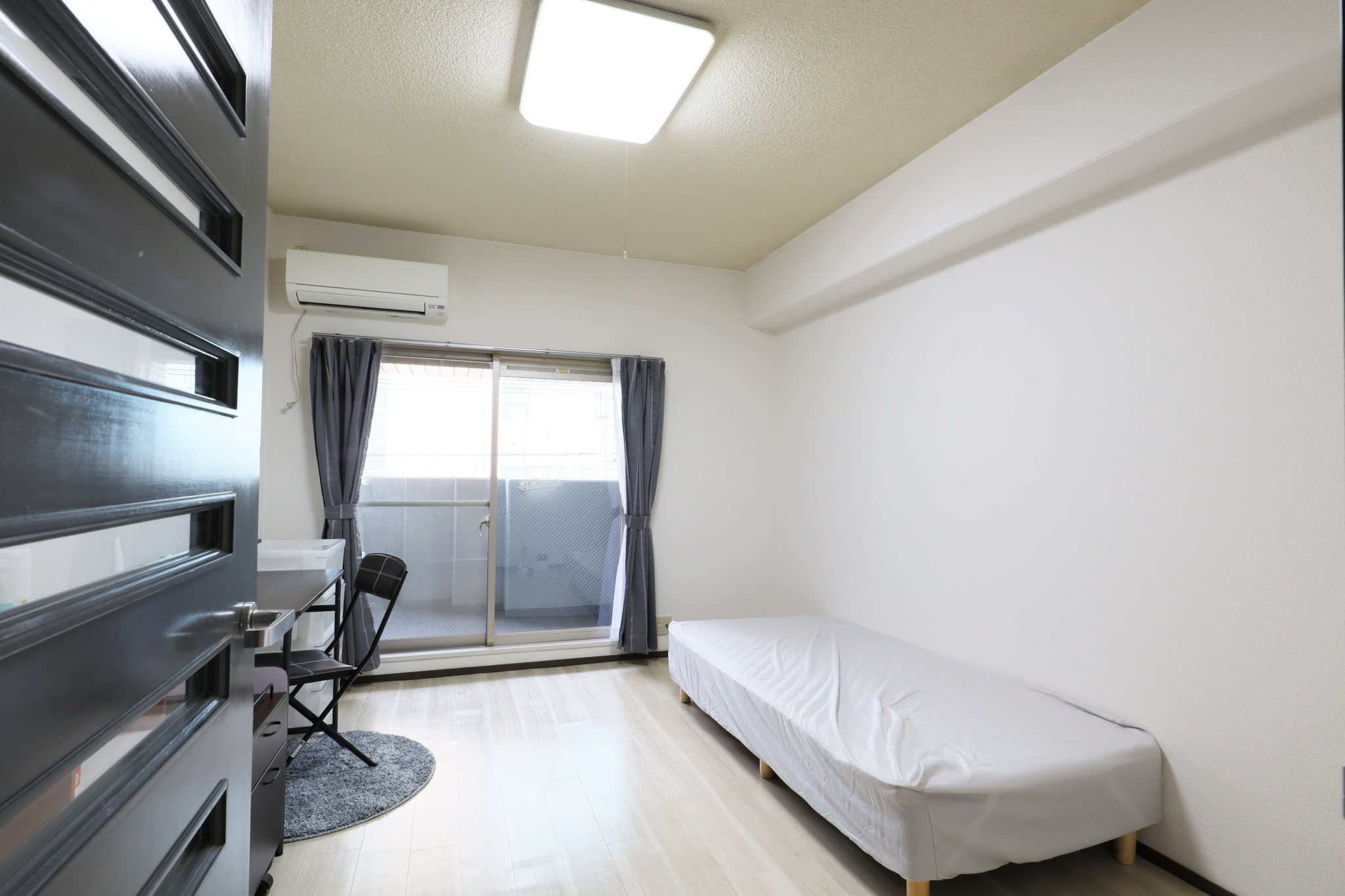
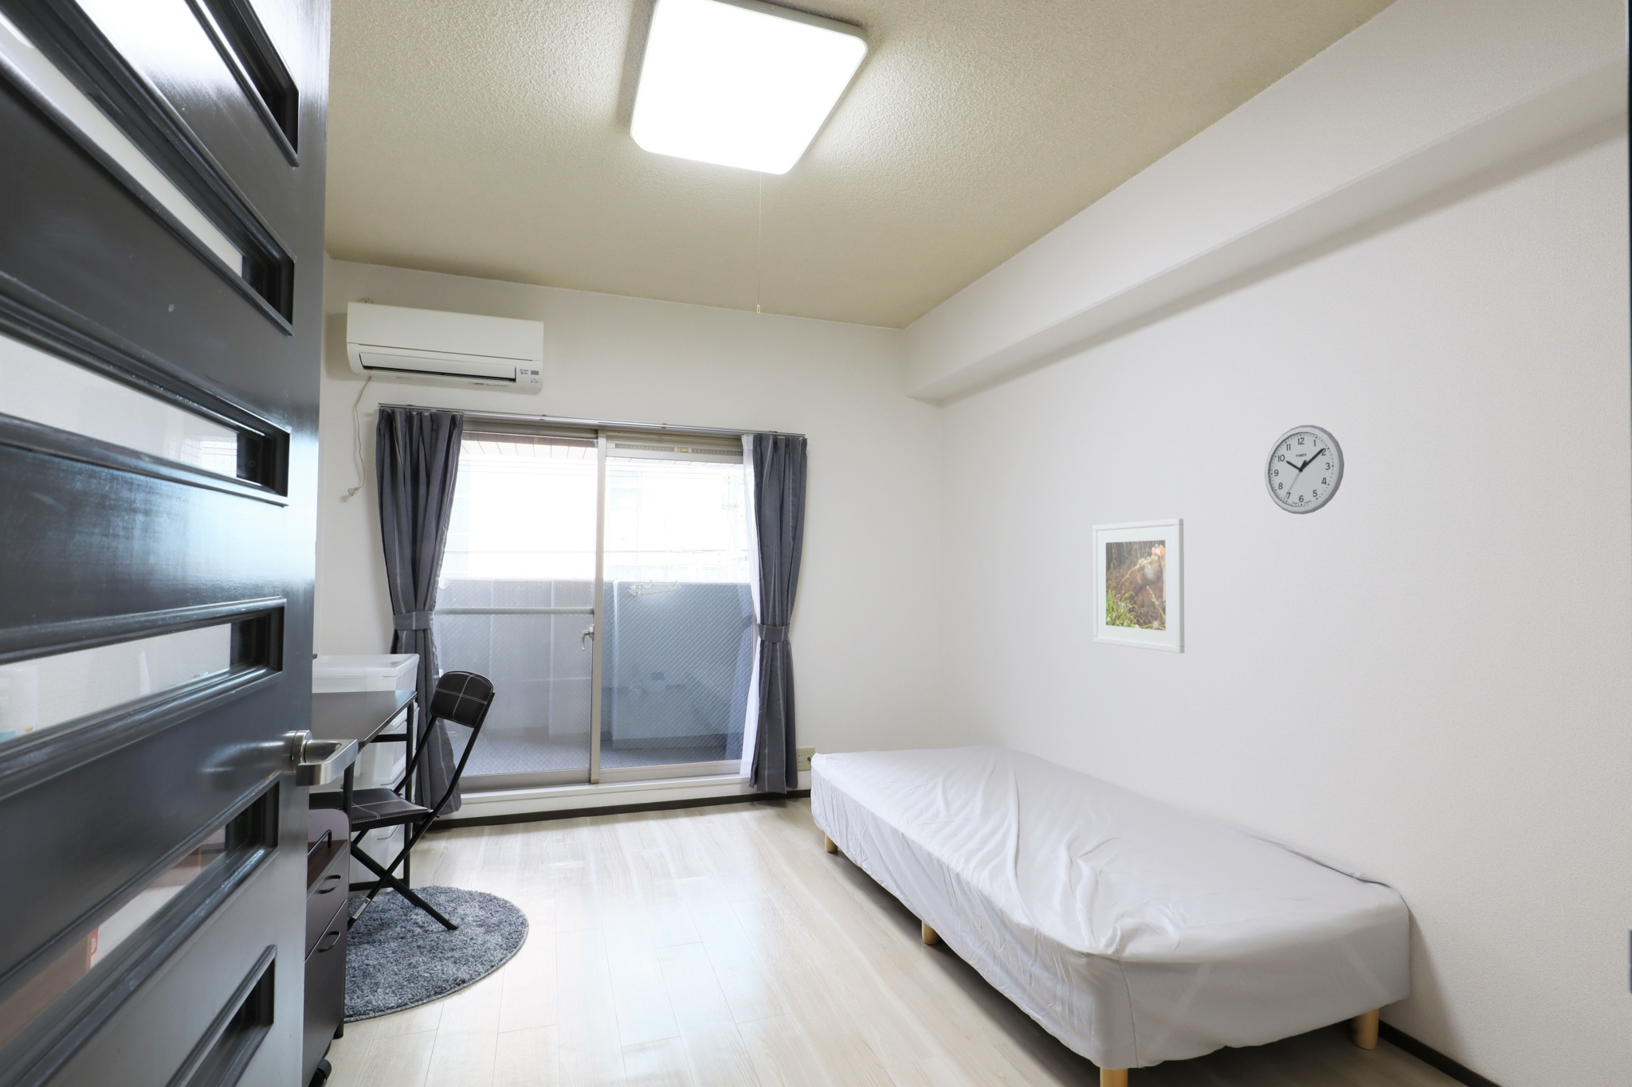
+ wall clock [1264,425,1346,516]
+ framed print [1092,518,1185,654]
